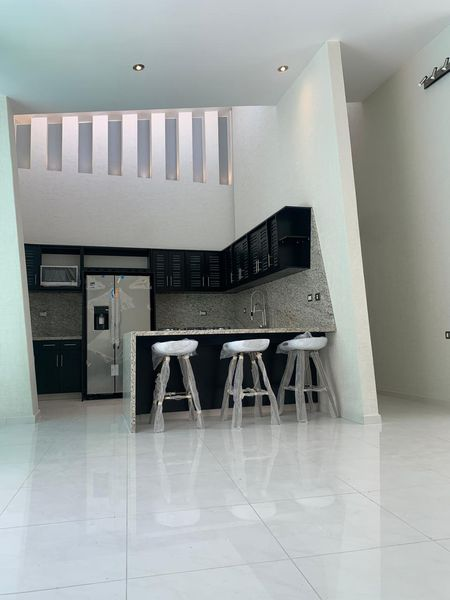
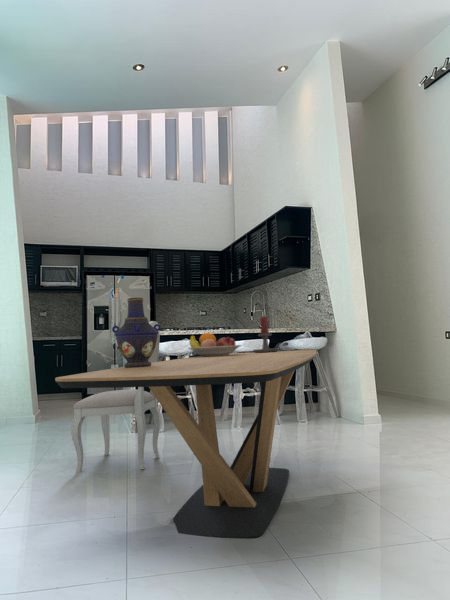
+ fruit bowl [187,332,243,357]
+ candle holder [252,315,287,353]
+ vase [111,297,162,368]
+ dining table [54,349,318,539]
+ dining chair [70,320,162,473]
